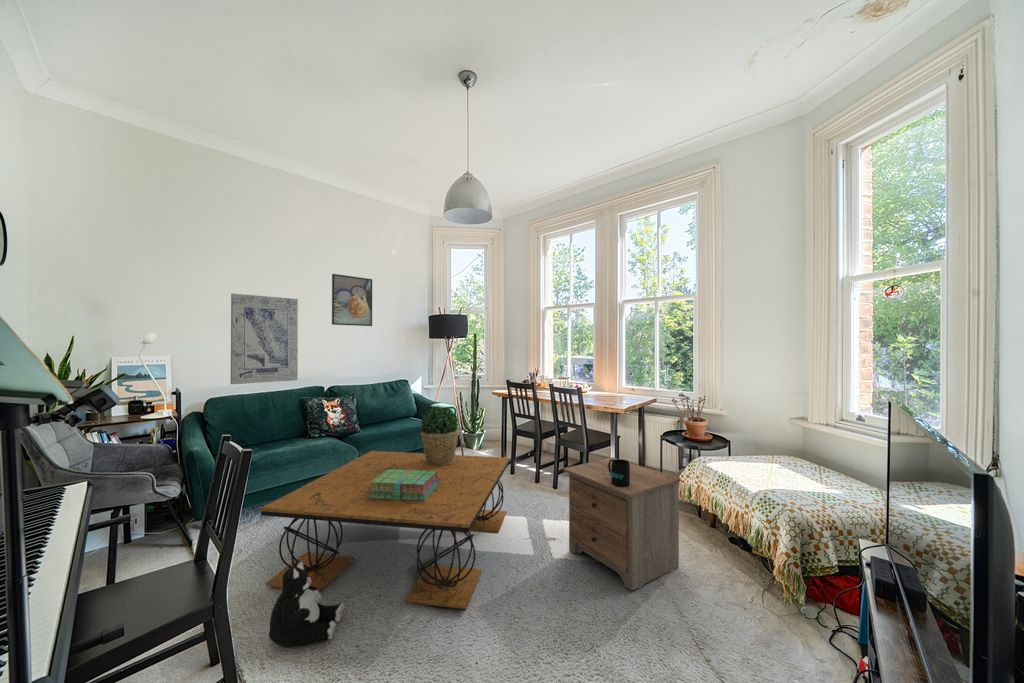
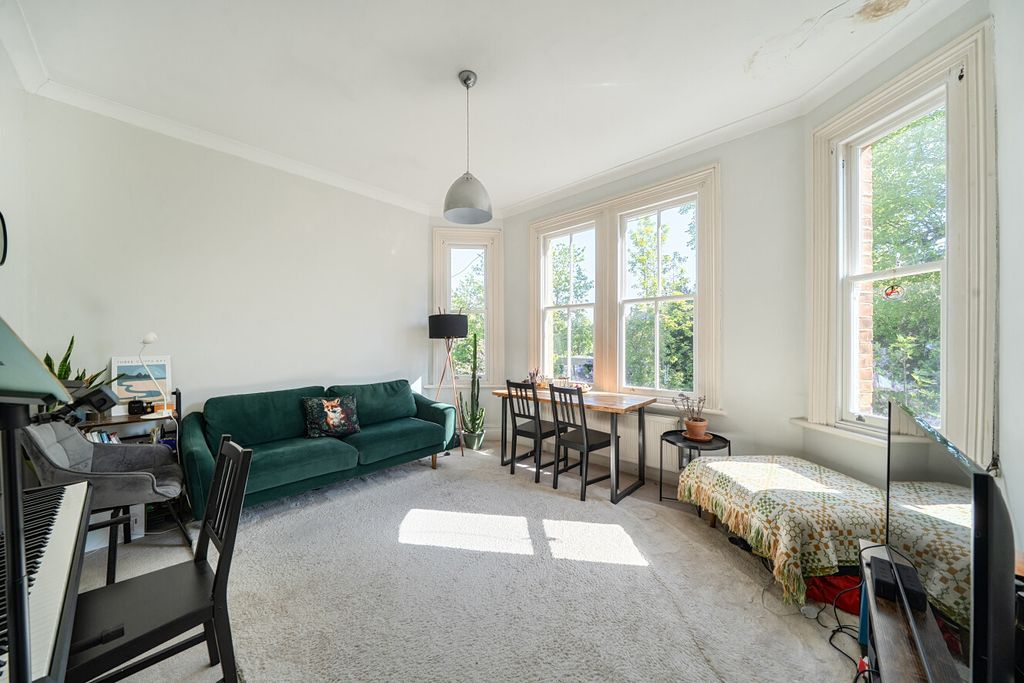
- coffee table [260,450,510,610]
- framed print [331,273,373,327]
- plush toy [268,561,346,649]
- wall art [230,293,299,385]
- potted plant [420,405,460,465]
- mug [608,458,630,487]
- stack of books [368,469,439,501]
- nightstand [562,456,682,591]
